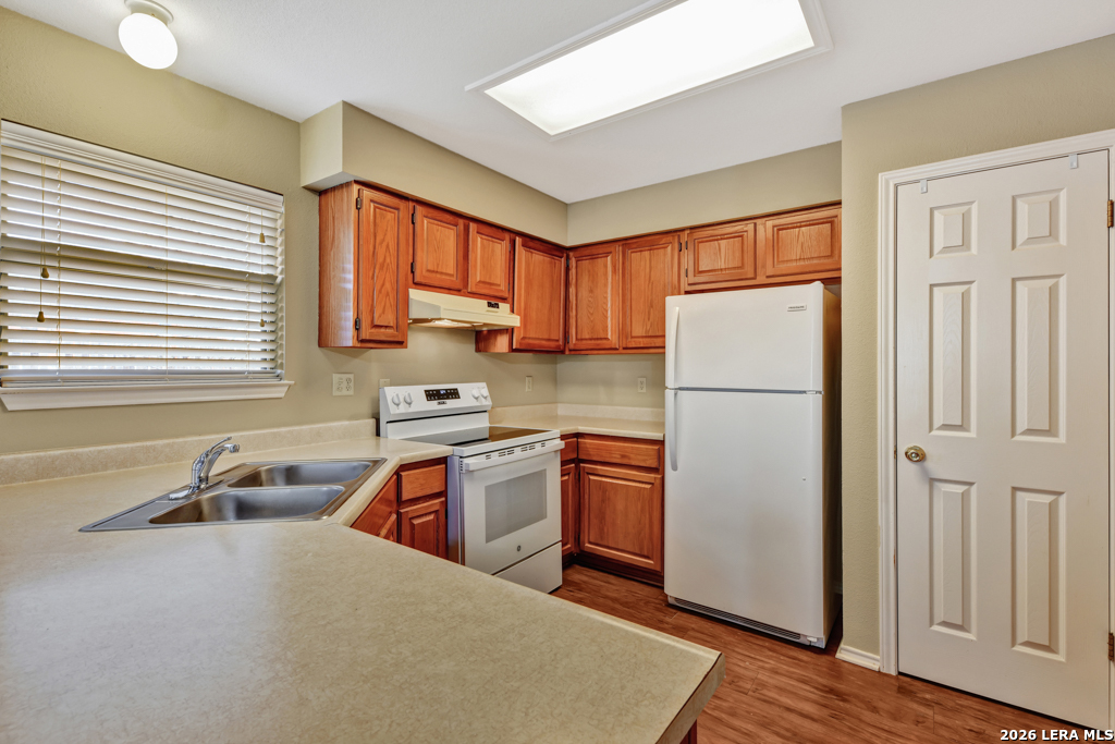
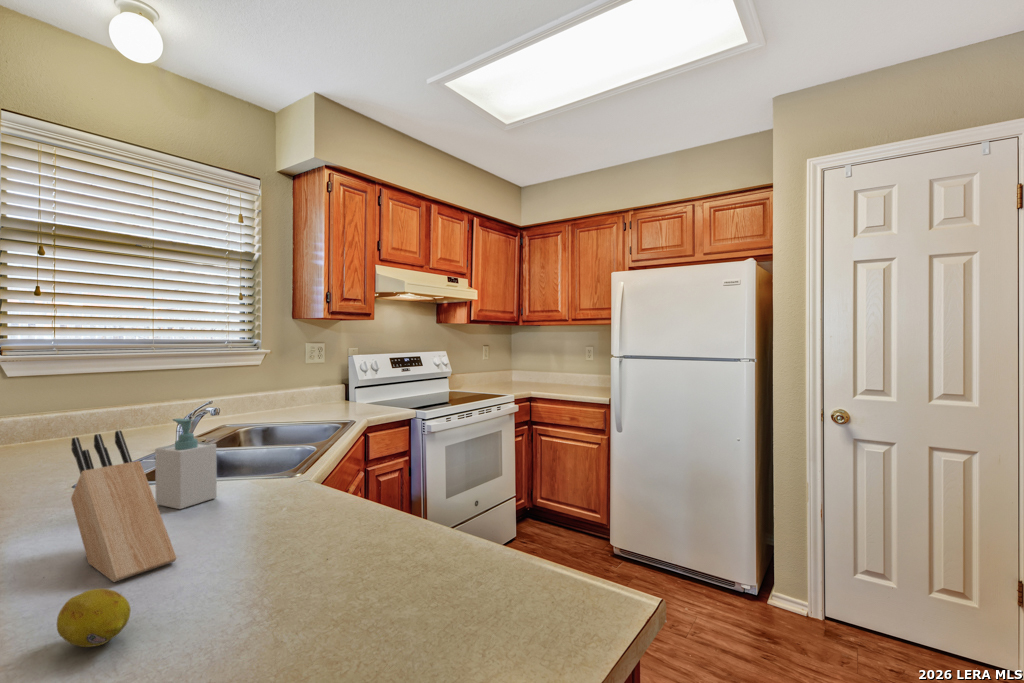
+ soap bottle [154,417,218,510]
+ knife block [70,429,178,583]
+ fruit [56,587,132,648]
